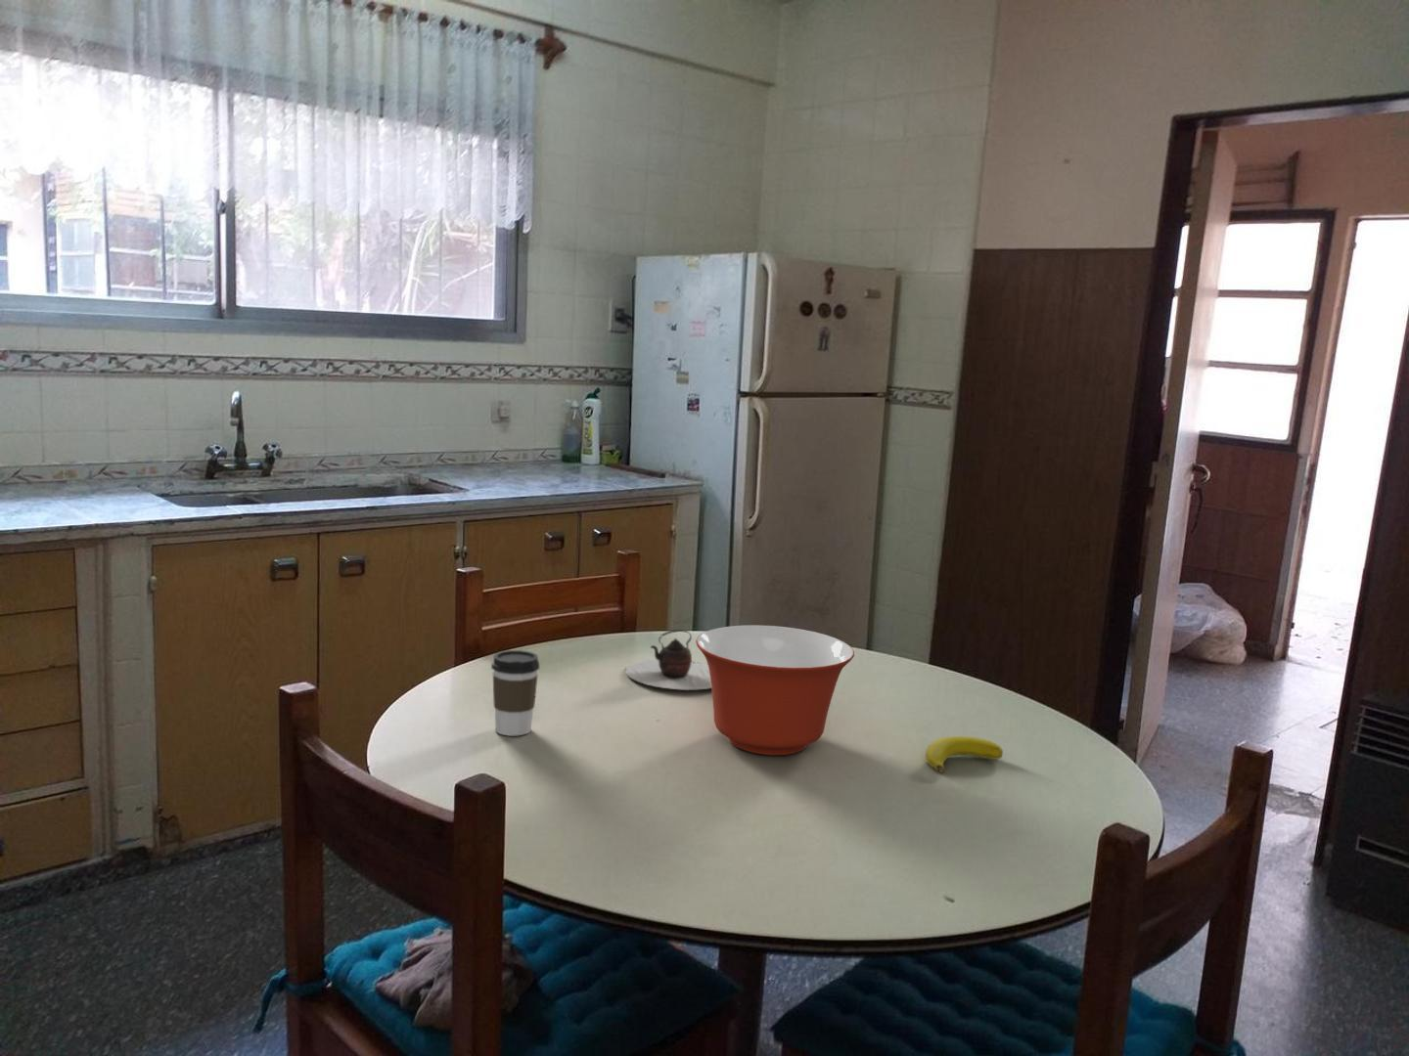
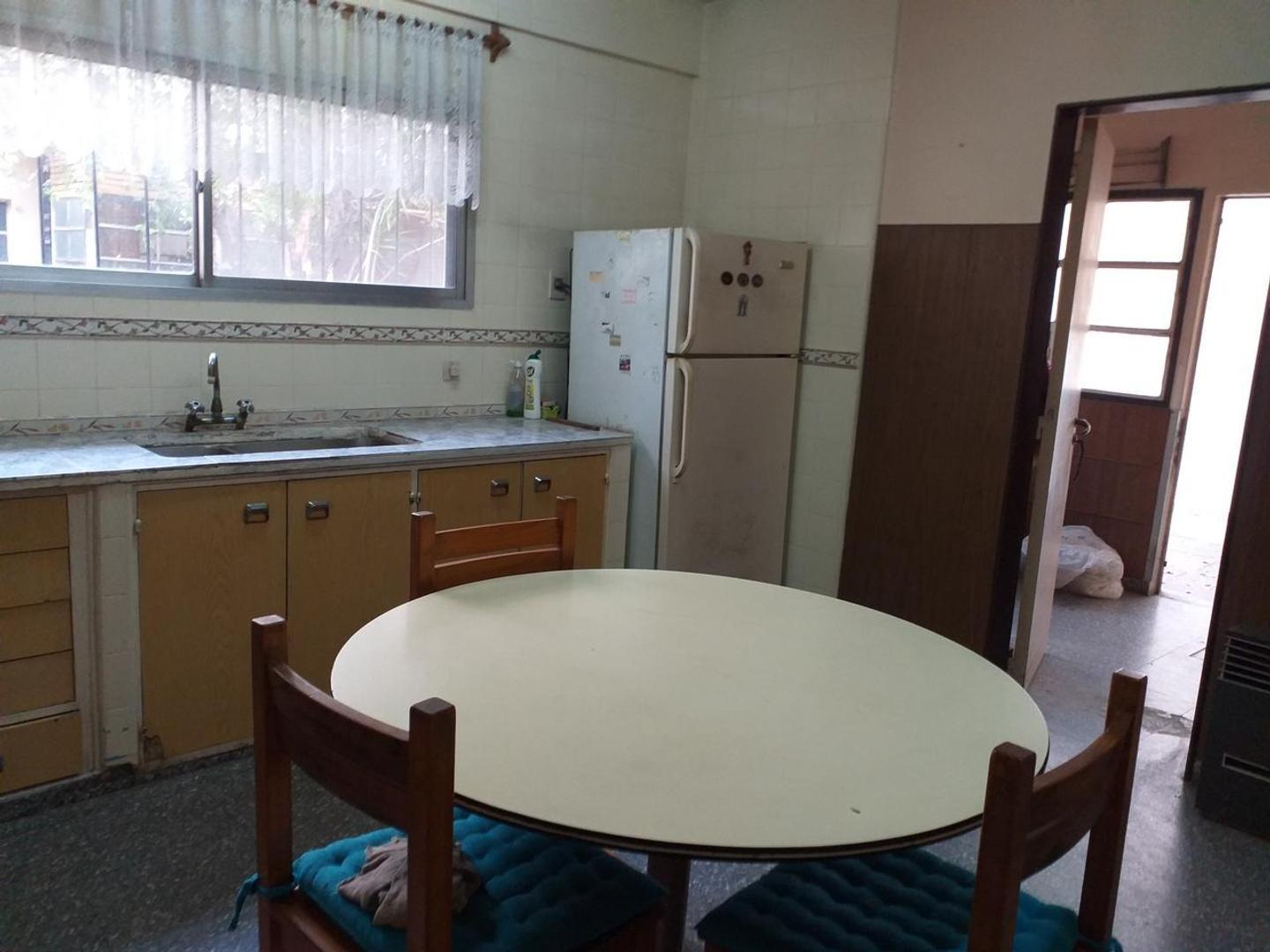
- coffee cup [490,649,540,737]
- banana [924,735,1004,773]
- mixing bowl [695,625,855,755]
- teapot [625,629,711,691]
